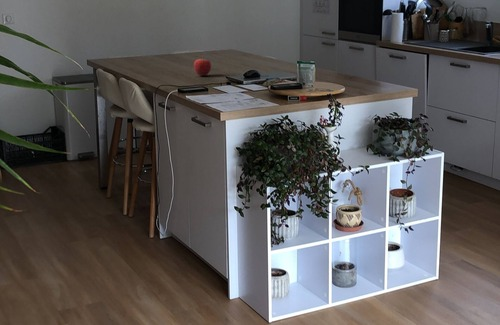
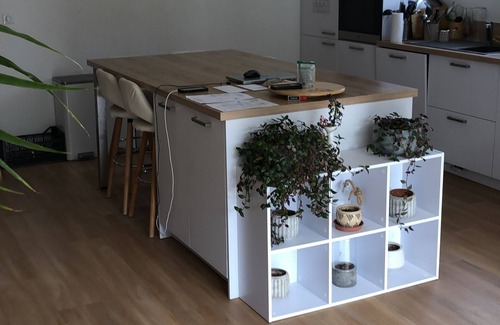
- fruit [193,56,212,77]
